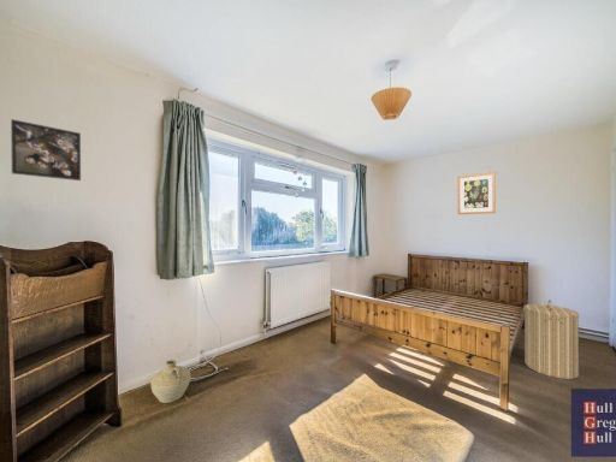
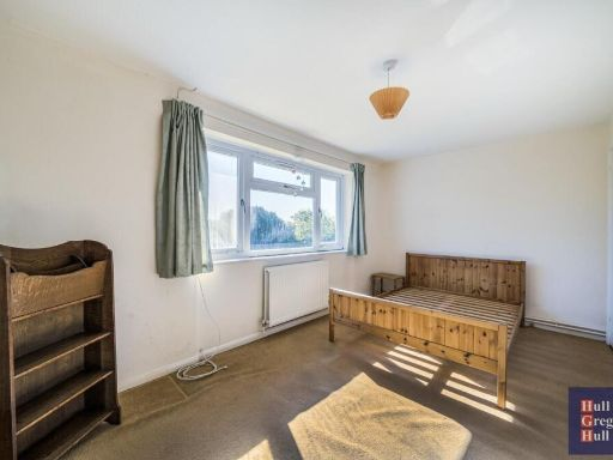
- ceramic jug [149,359,191,404]
- laundry hamper [523,298,580,380]
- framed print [10,118,82,182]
- wall art [457,171,497,215]
